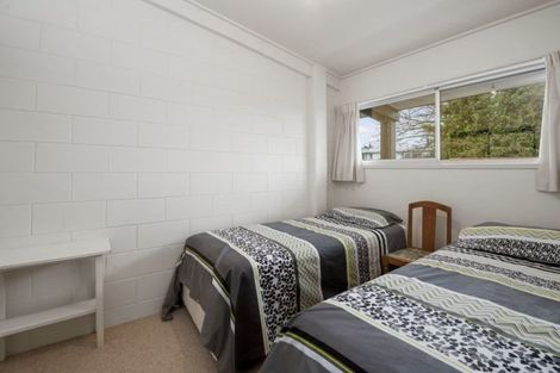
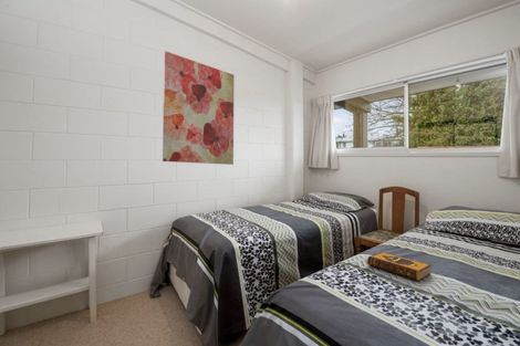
+ hardback book [366,251,431,282]
+ wall art [162,50,236,166]
